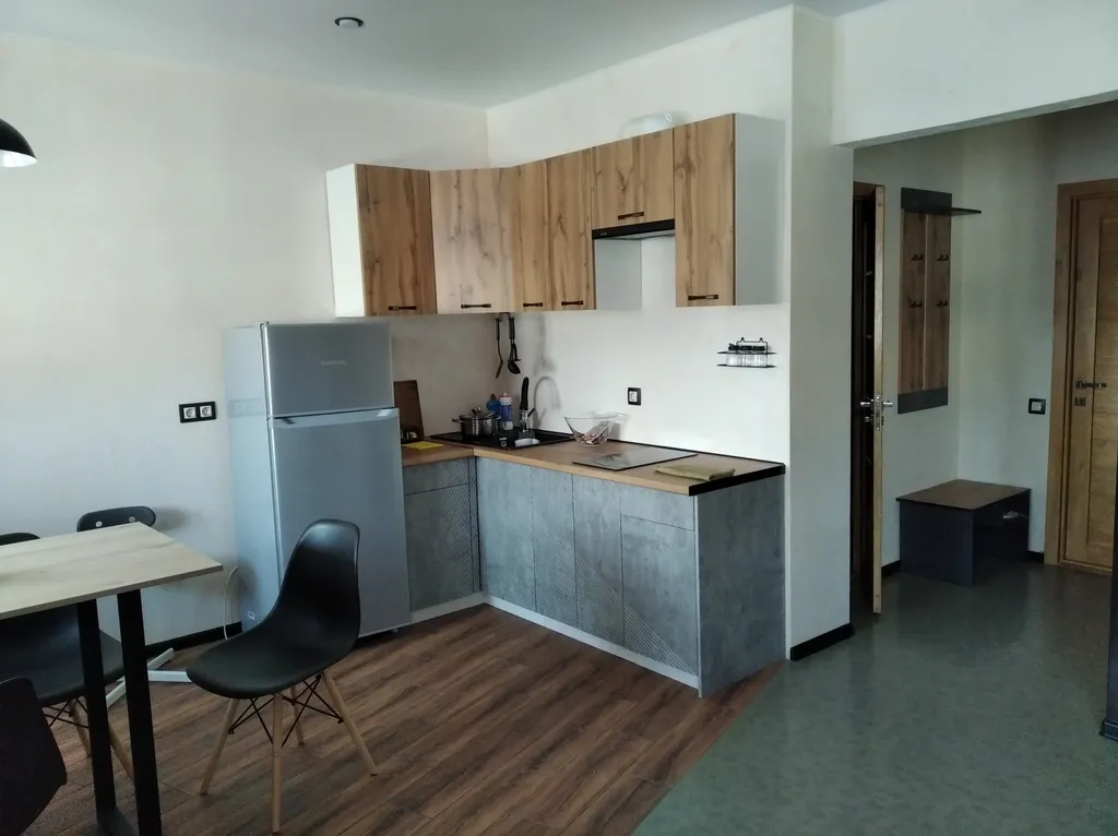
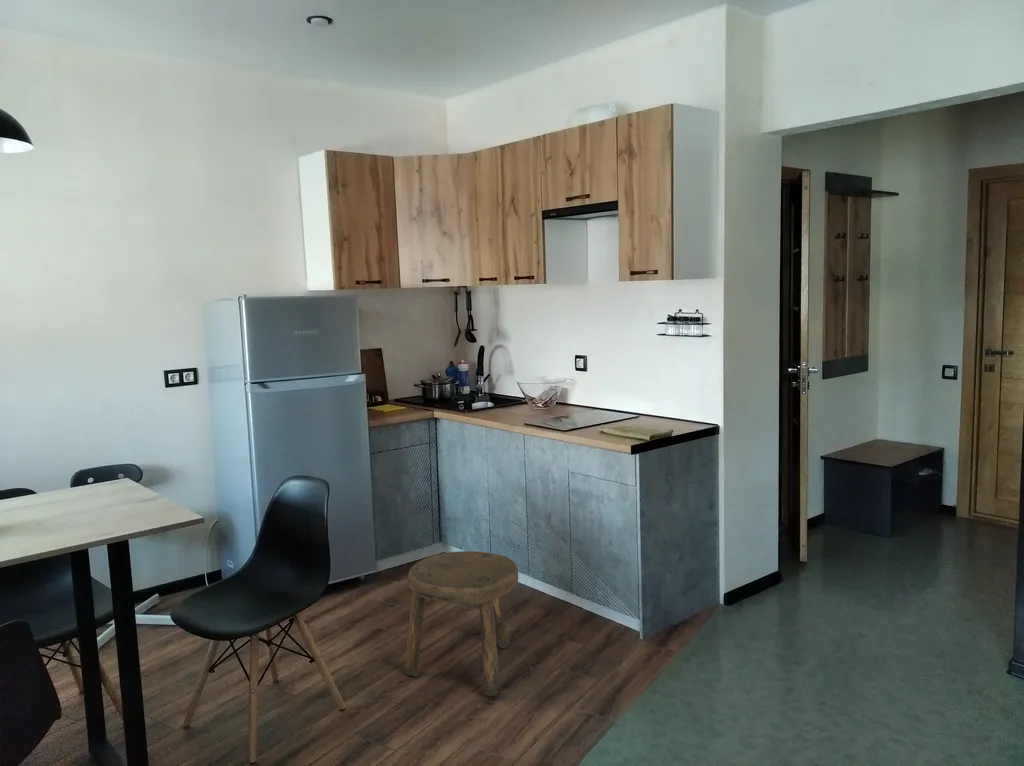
+ stool [404,550,519,697]
